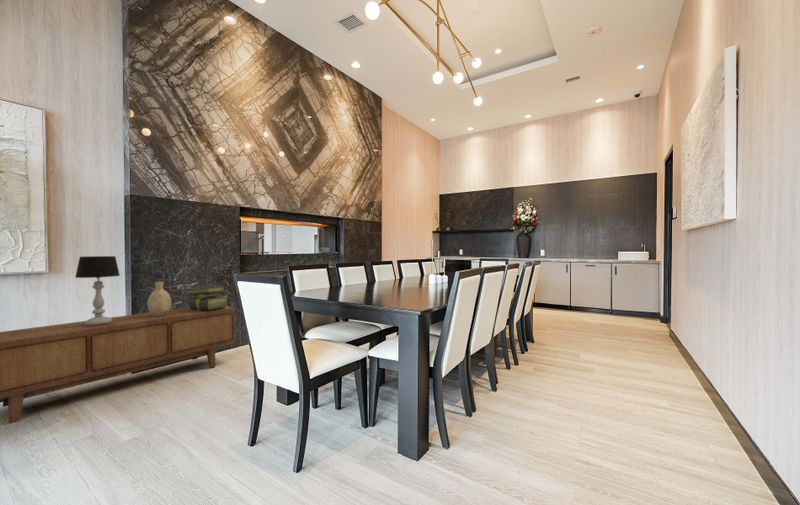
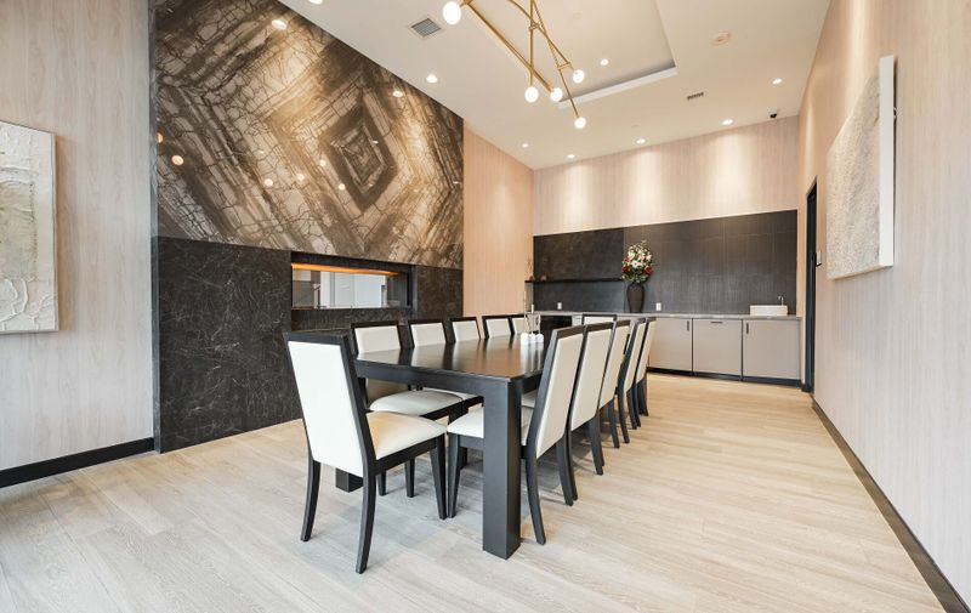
- decorative vase [147,281,172,317]
- table lamp [74,255,121,326]
- stack of books [187,285,229,310]
- sideboard [0,306,236,425]
